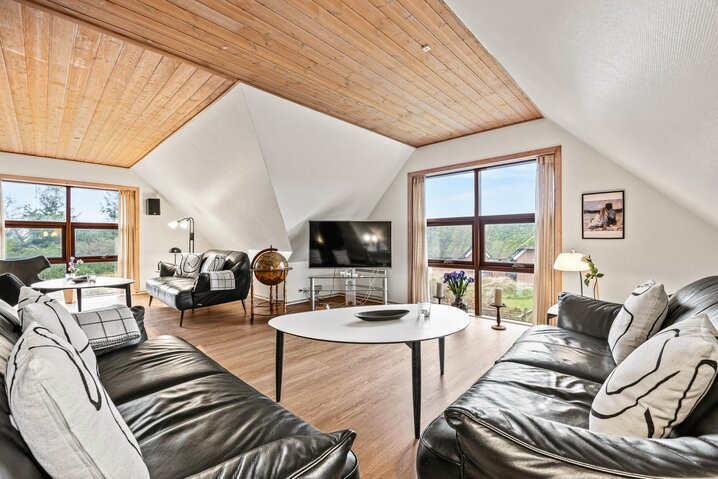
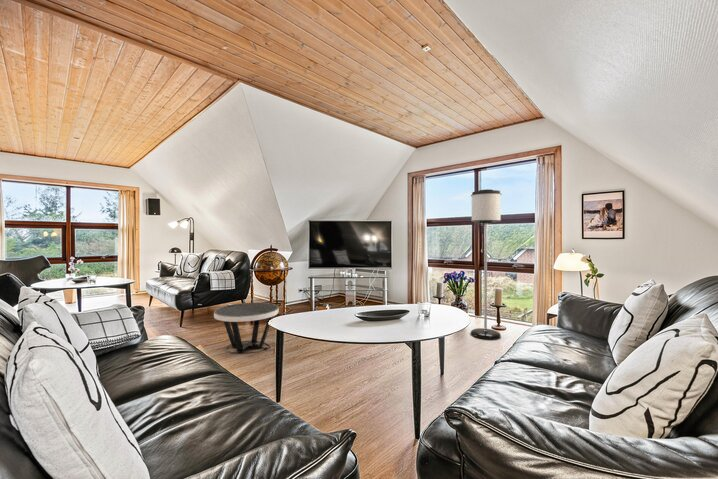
+ floor lamp [470,188,503,341]
+ side table [213,301,280,354]
